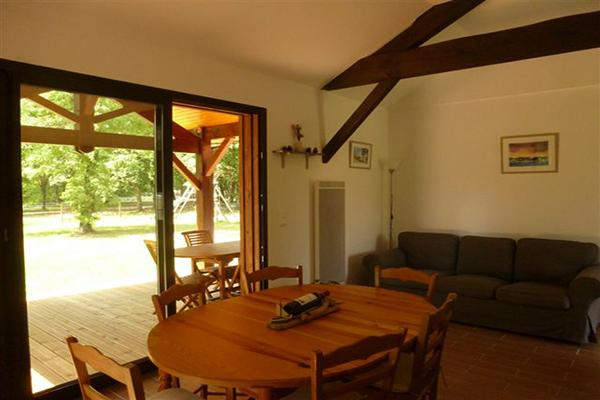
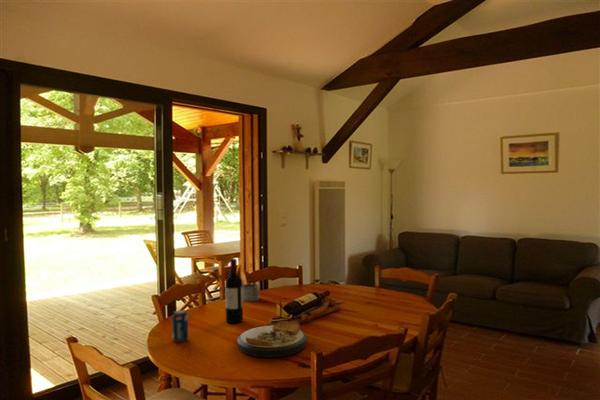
+ plate [236,320,308,358]
+ wine bottle [224,258,244,324]
+ beverage can [171,309,189,343]
+ mug [242,282,260,302]
